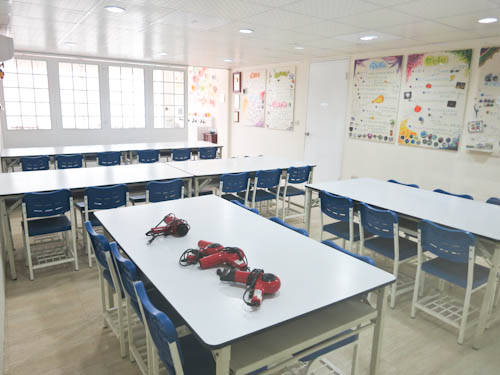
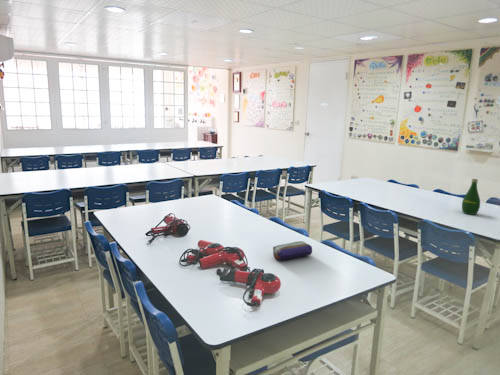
+ bottle [461,178,481,216]
+ pencil case [272,240,313,261]
